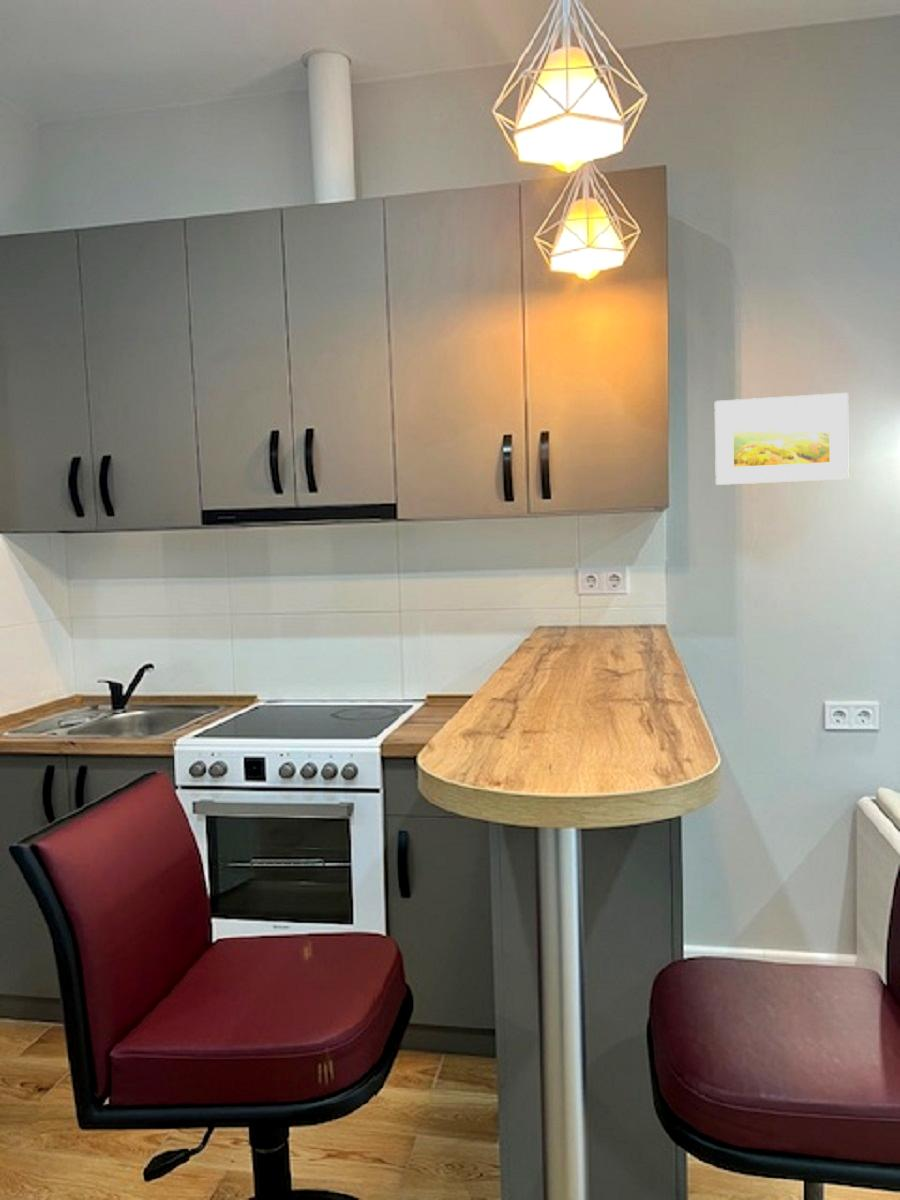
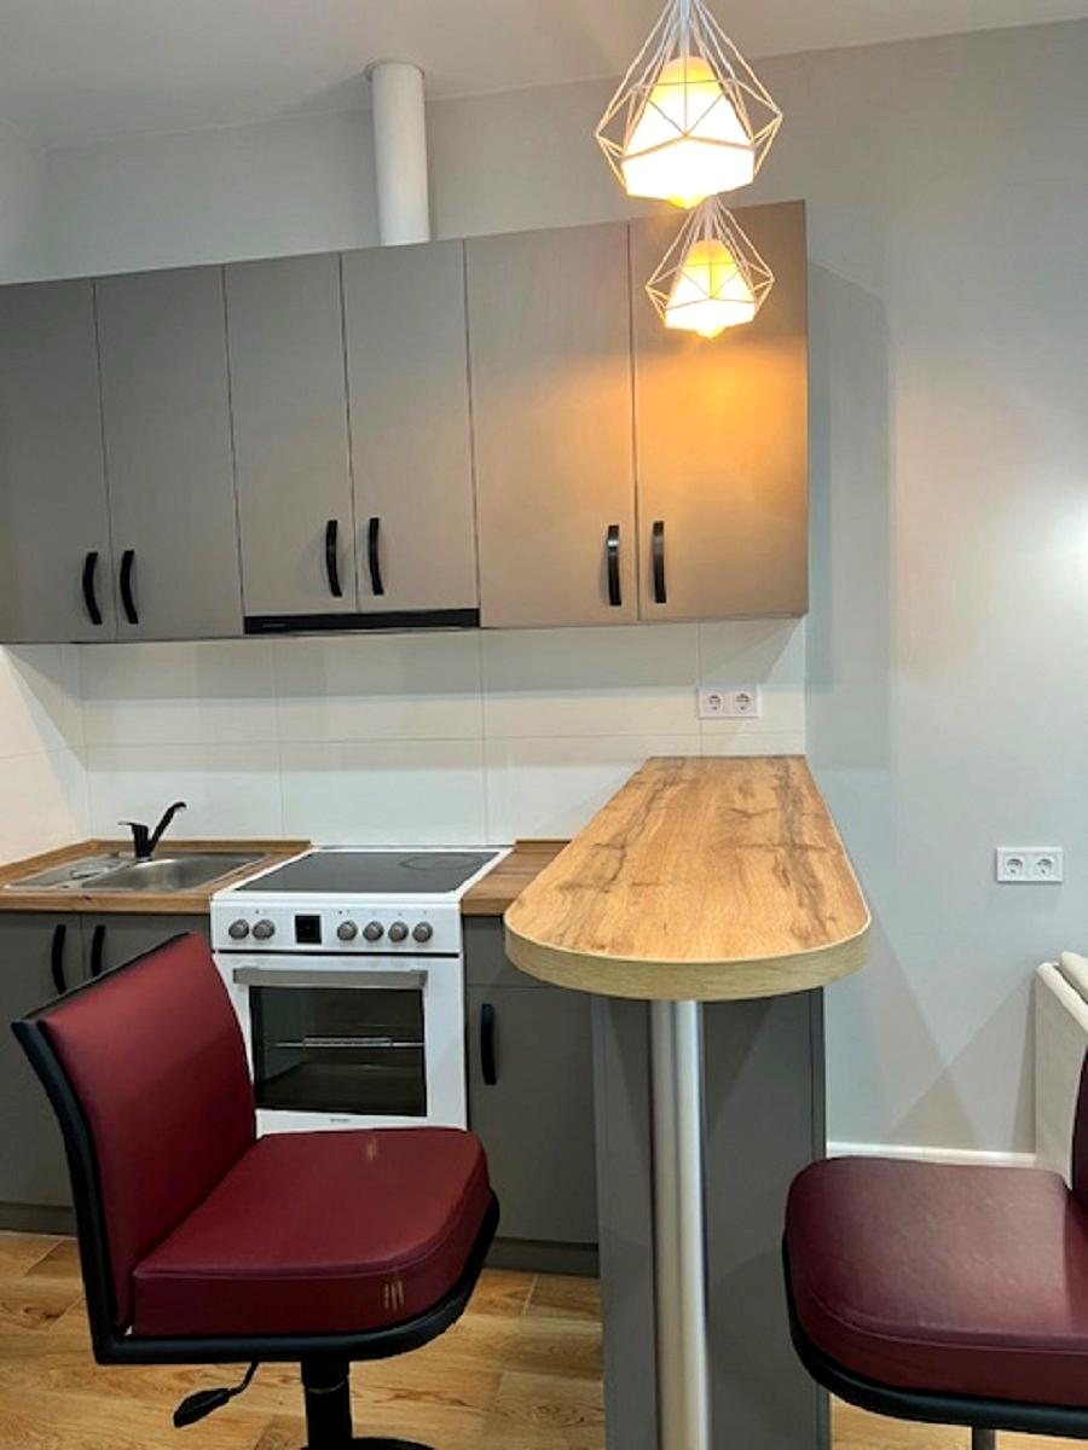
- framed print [714,392,850,486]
